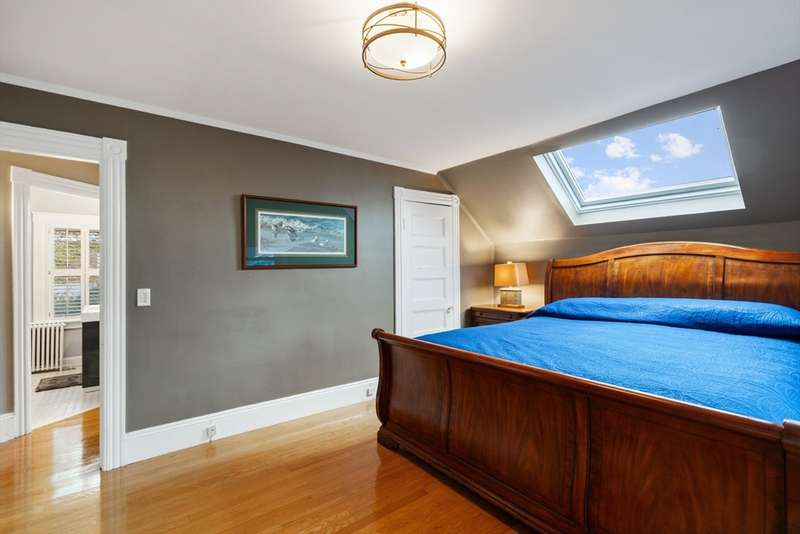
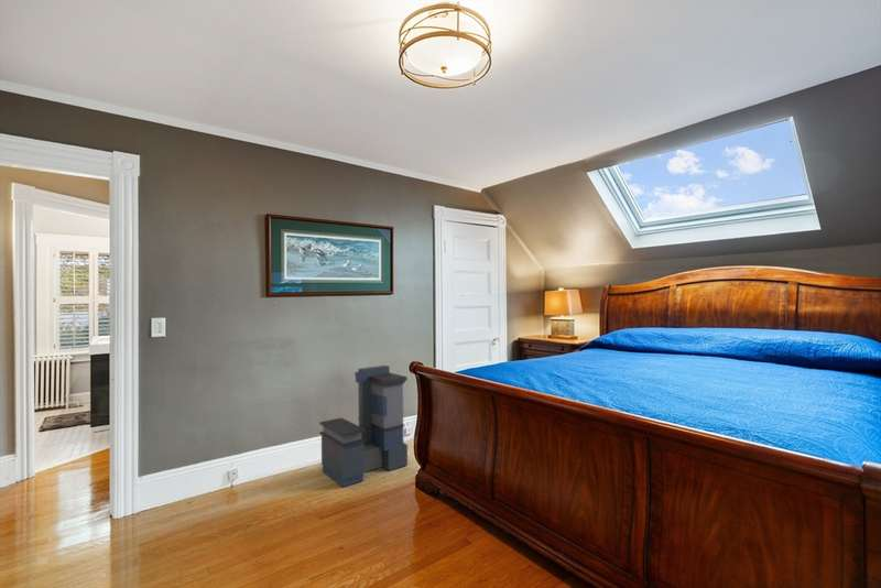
+ storage bin [318,364,409,488]
